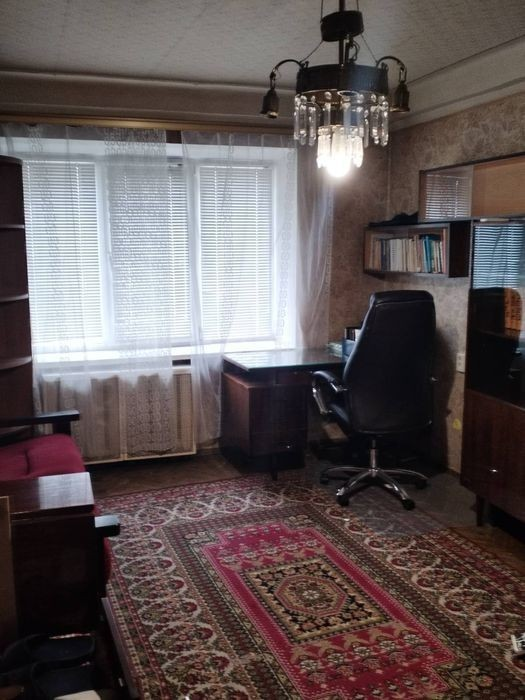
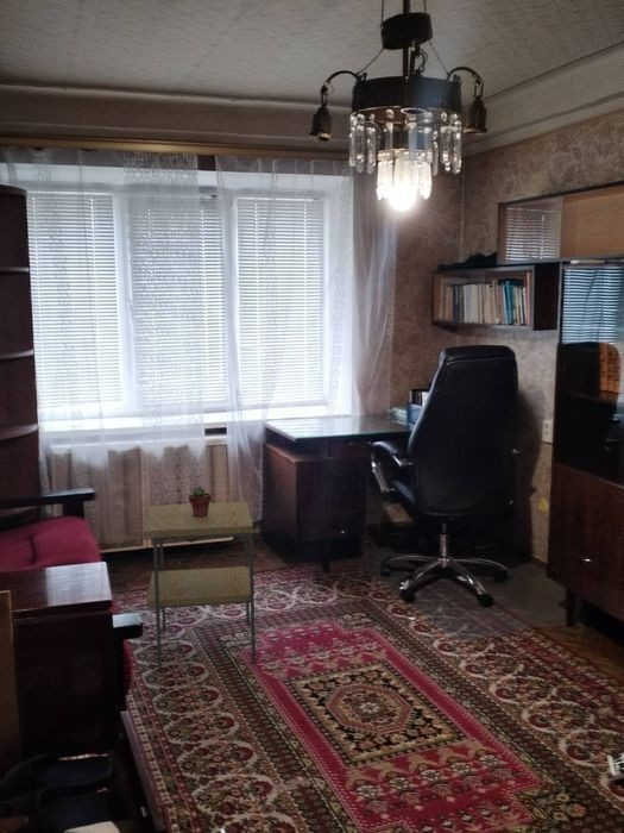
+ potted succulent [188,486,213,518]
+ side table [143,501,257,670]
